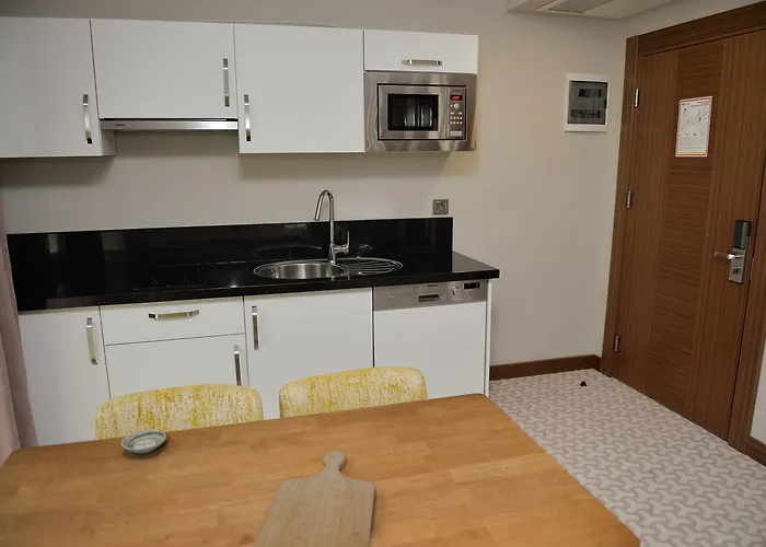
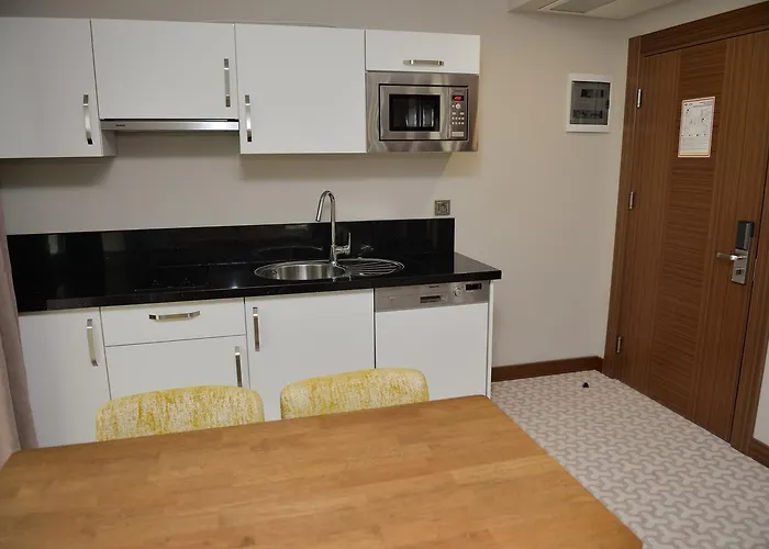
- chopping board [253,450,376,547]
- saucer [120,429,167,455]
